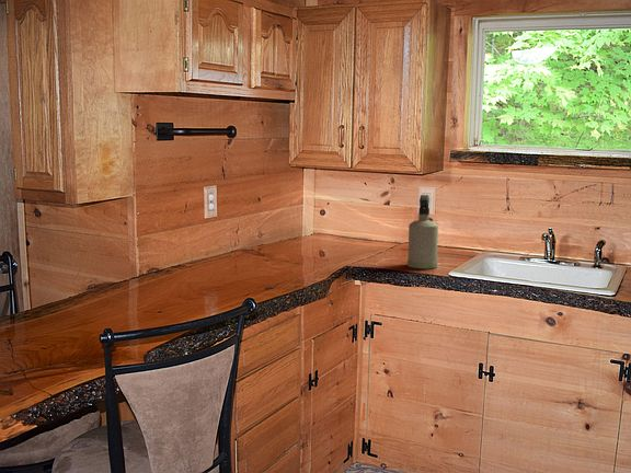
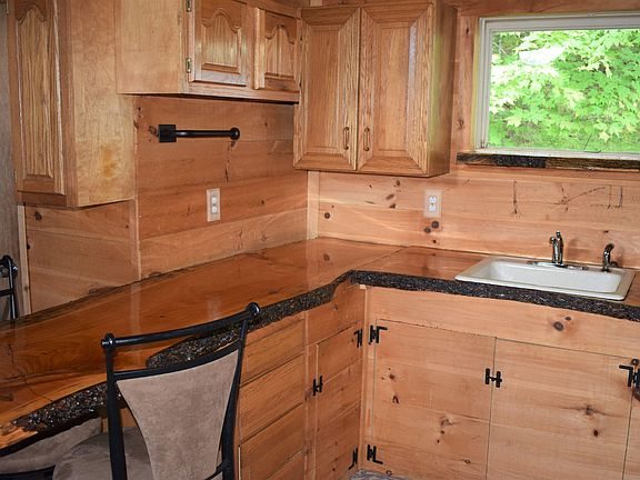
- spray bottle [406,194,439,269]
